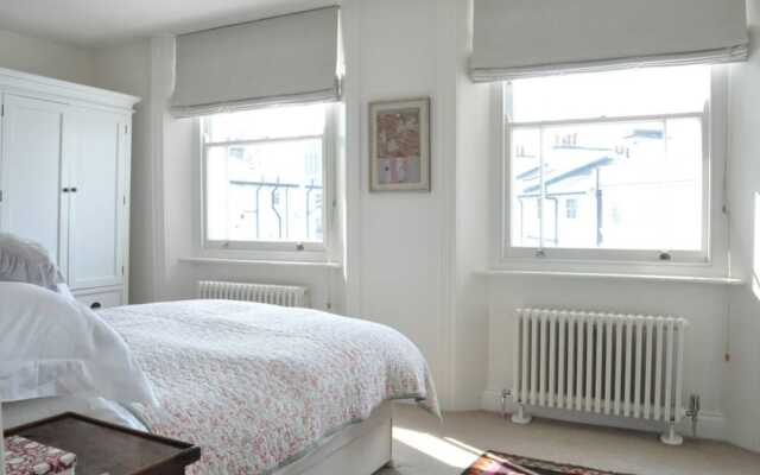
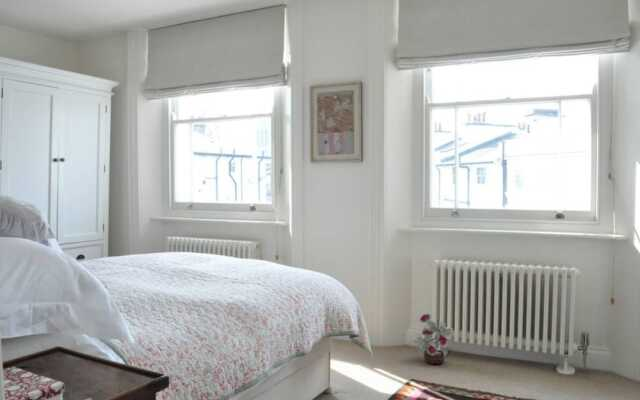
+ decorative plant [413,313,454,365]
